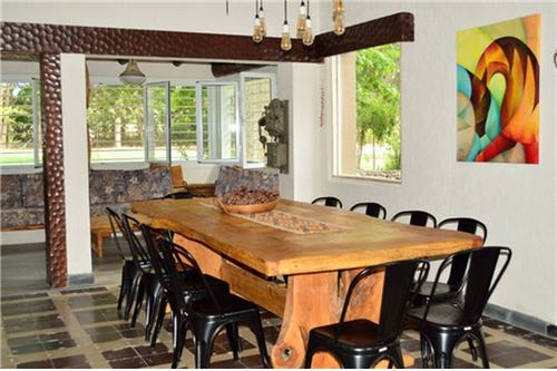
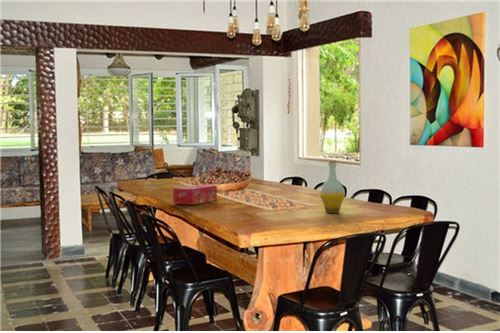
+ bottle [319,159,346,214]
+ tissue box [172,184,218,206]
